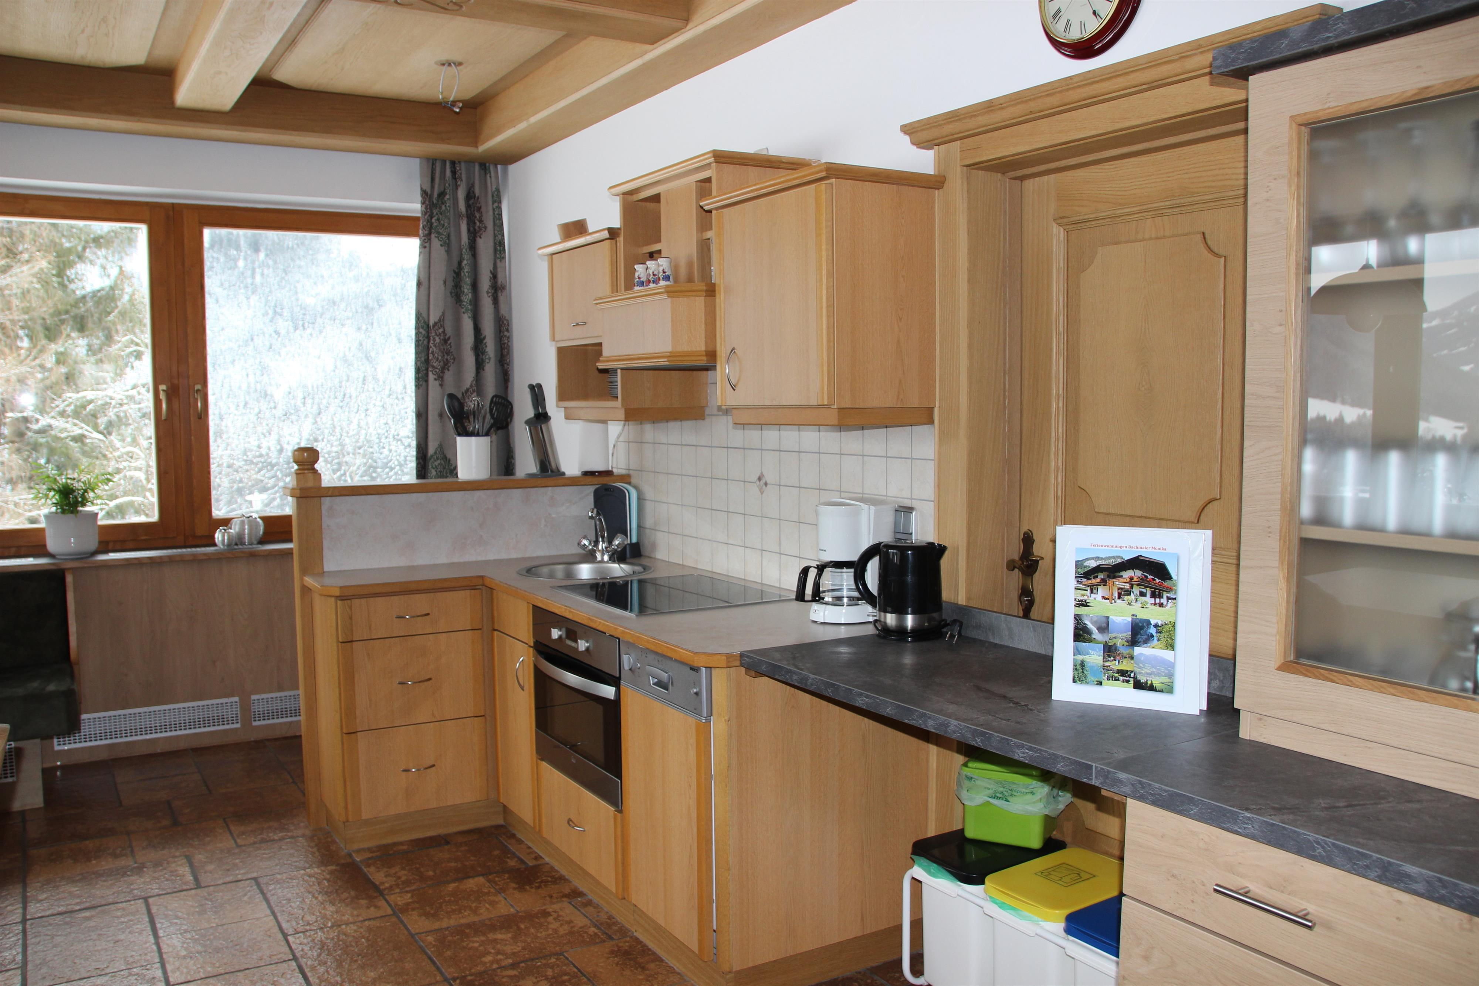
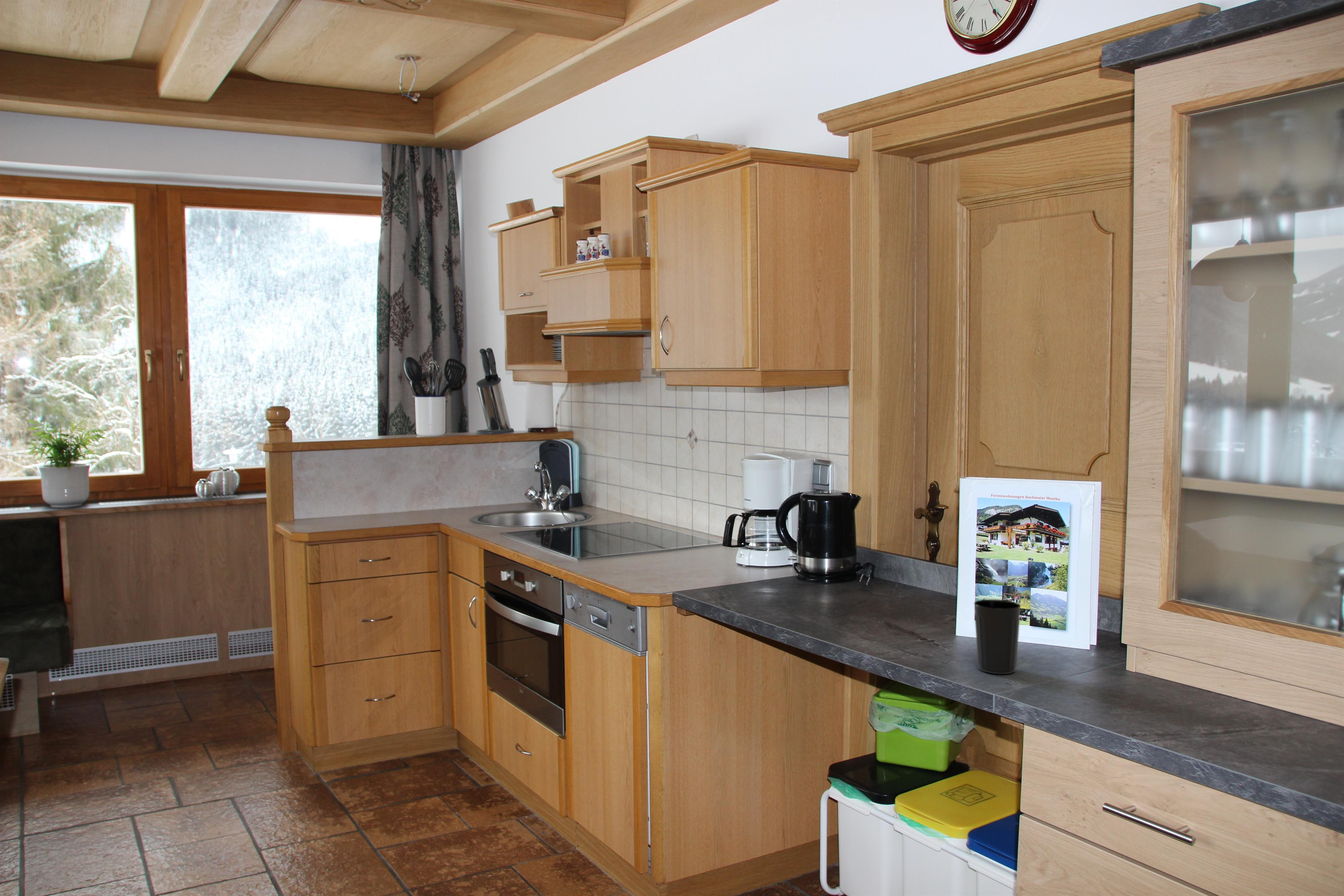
+ cup [974,599,1021,674]
